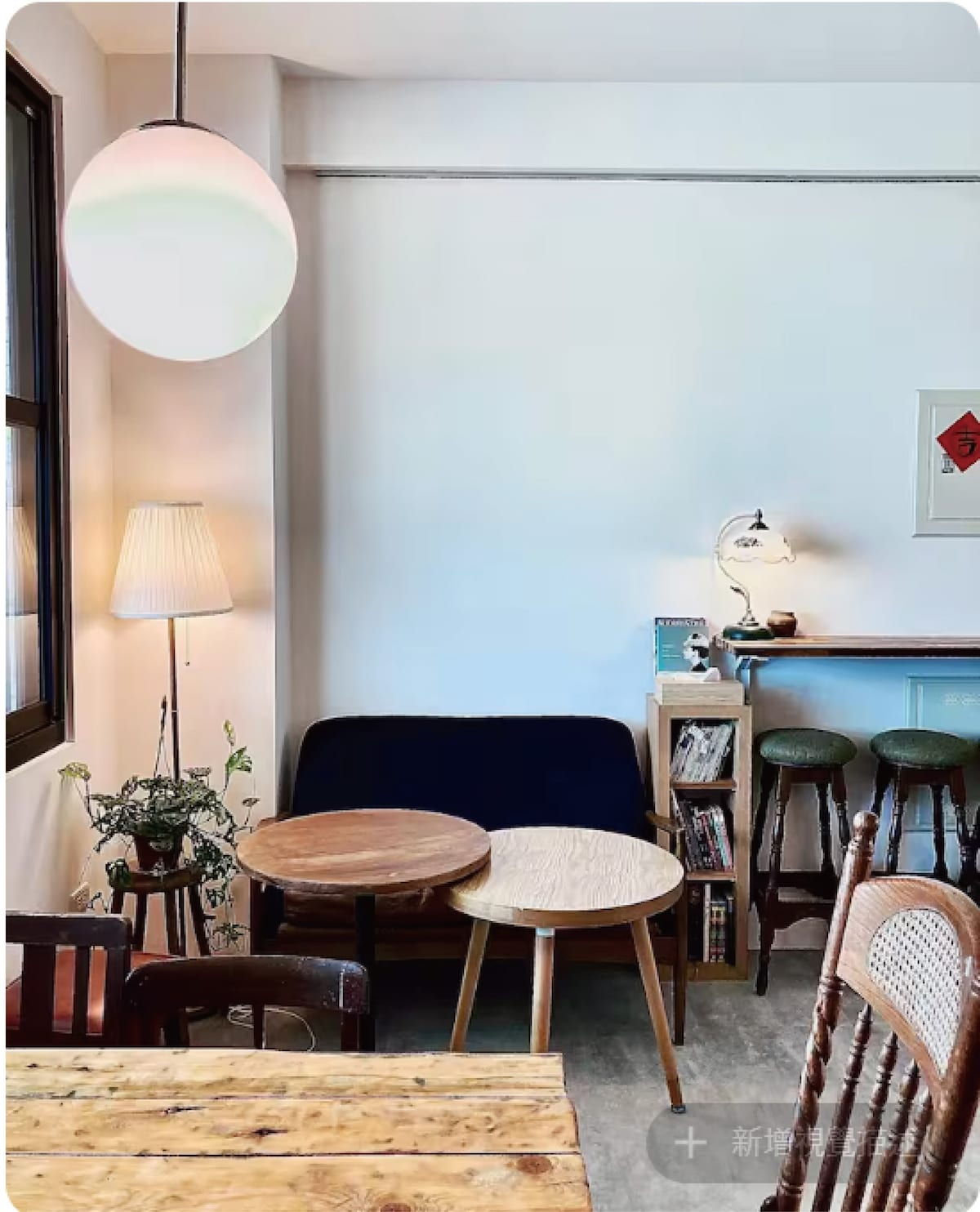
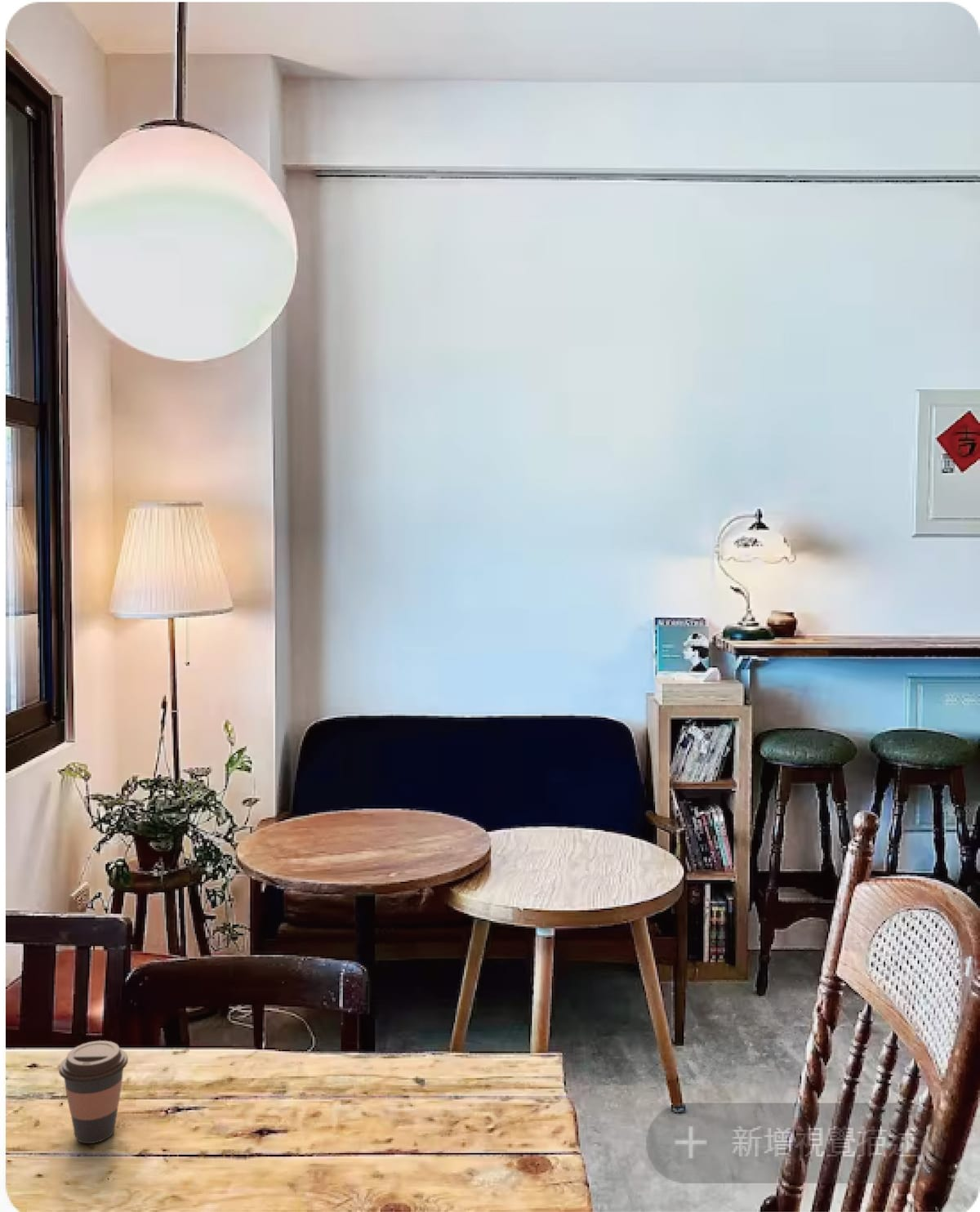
+ coffee cup [58,1040,129,1144]
